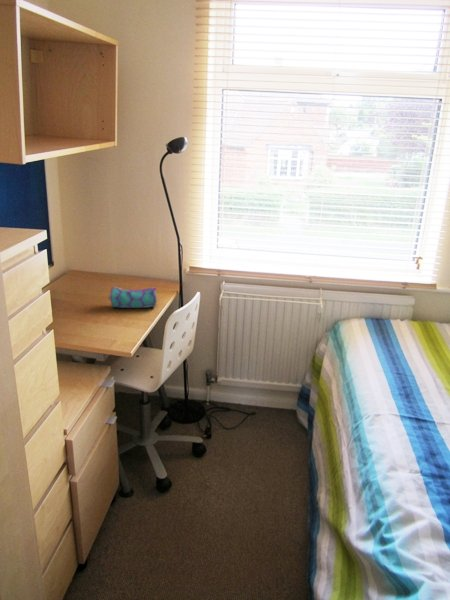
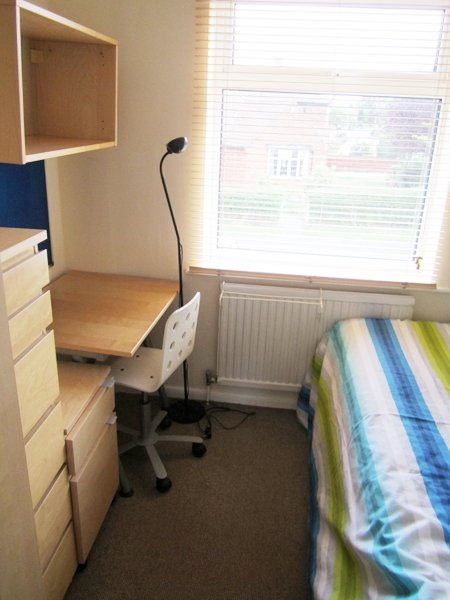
- pencil case [108,285,158,309]
